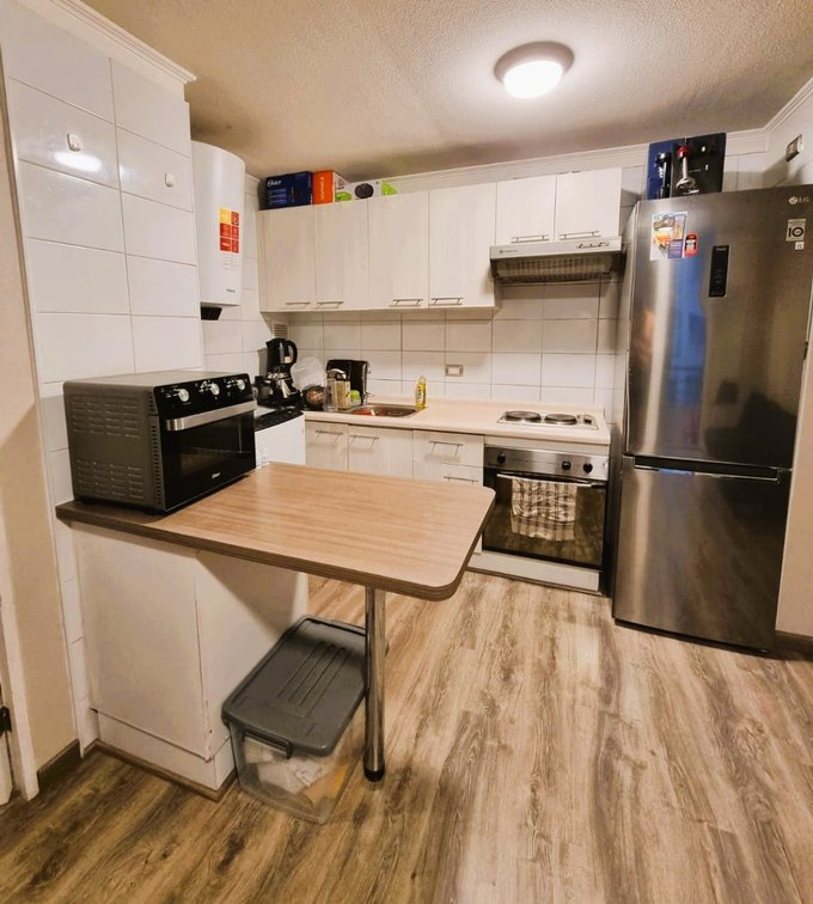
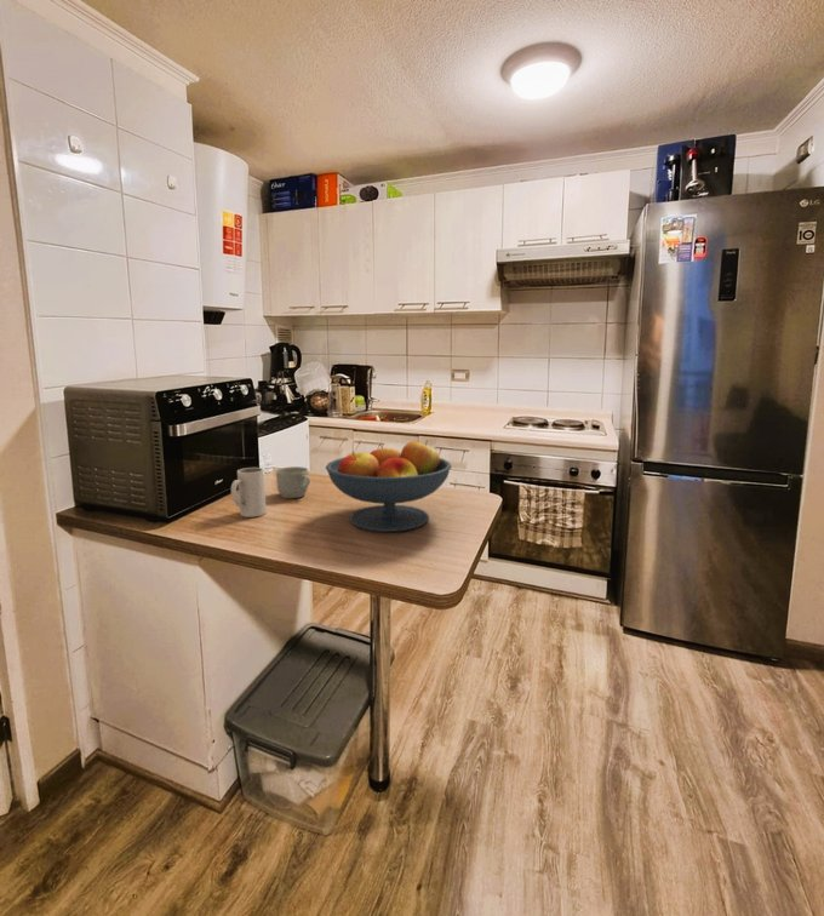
+ mug [275,465,311,499]
+ fruit bowl [325,439,453,533]
+ mug [230,466,268,519]
